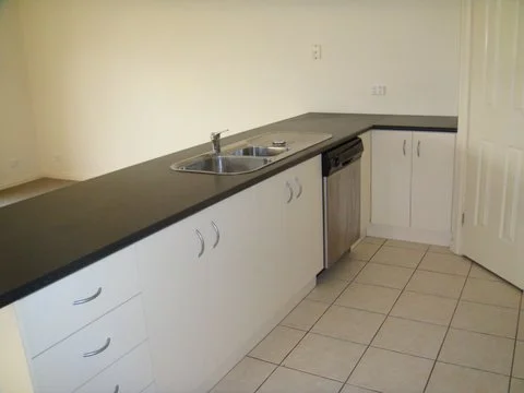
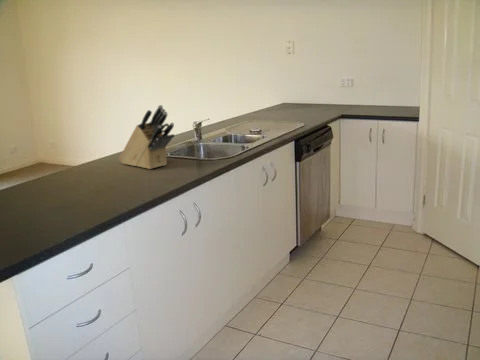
+ knife block [118,104,175,170]
